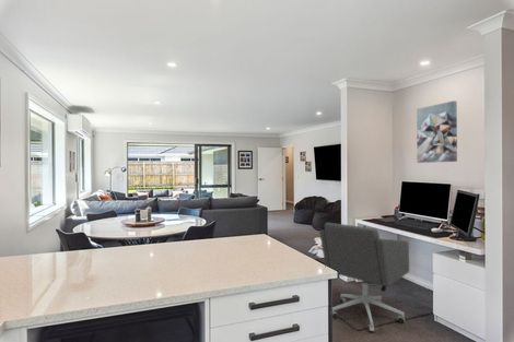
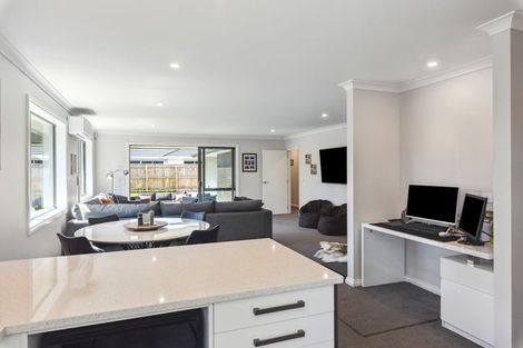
- wall art [416,99,458,164]
- office chair [318,222,410,333]
